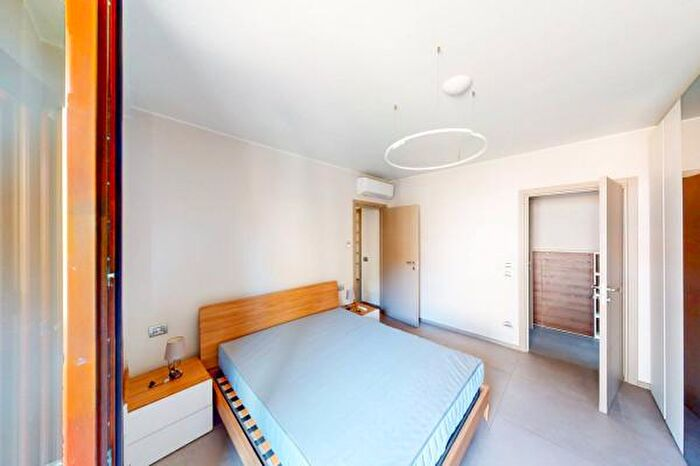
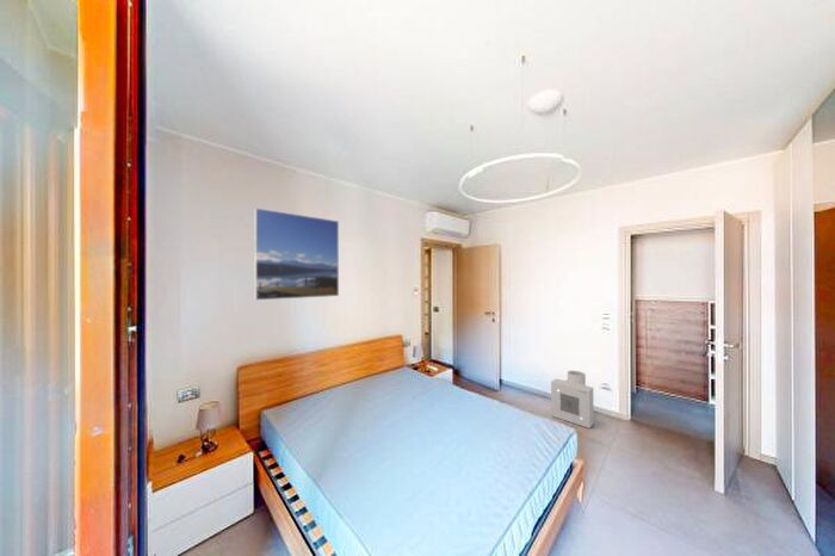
+ air purifier [550,370,595,430]
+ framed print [253,206,340,301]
